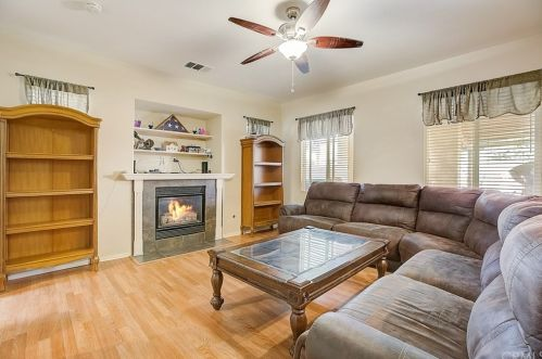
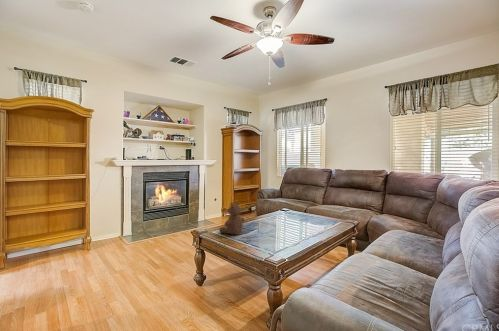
+ teddy bear [218,200,245,235]
